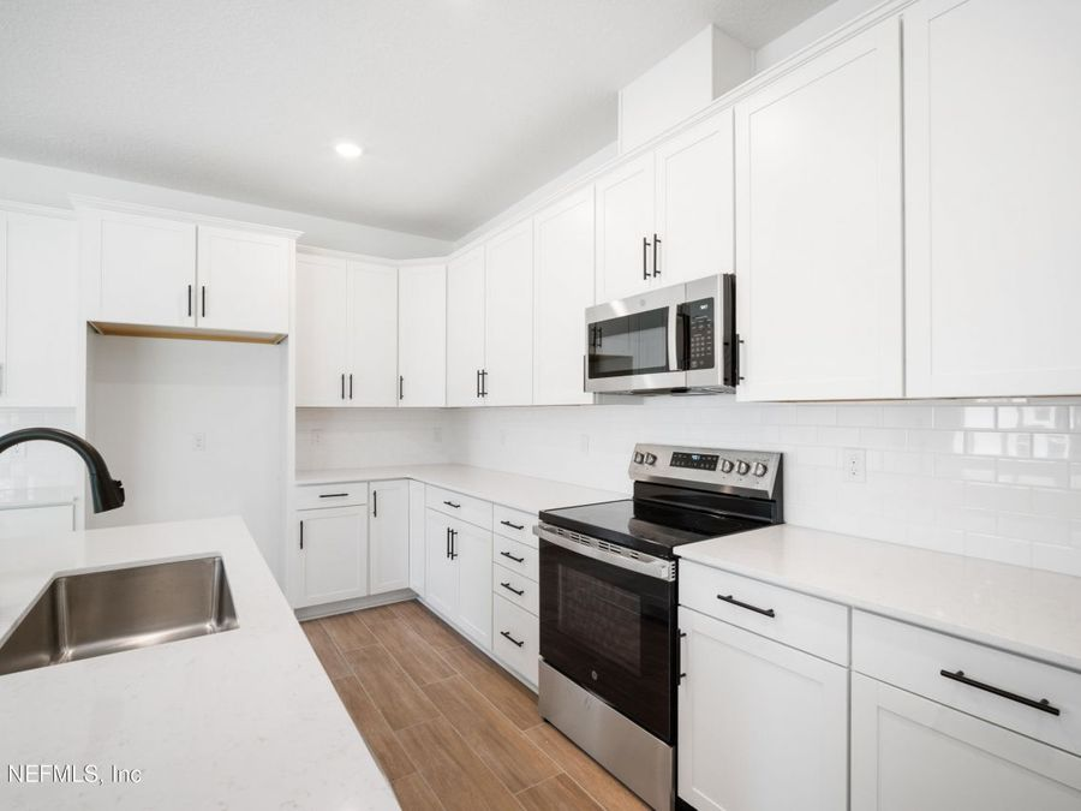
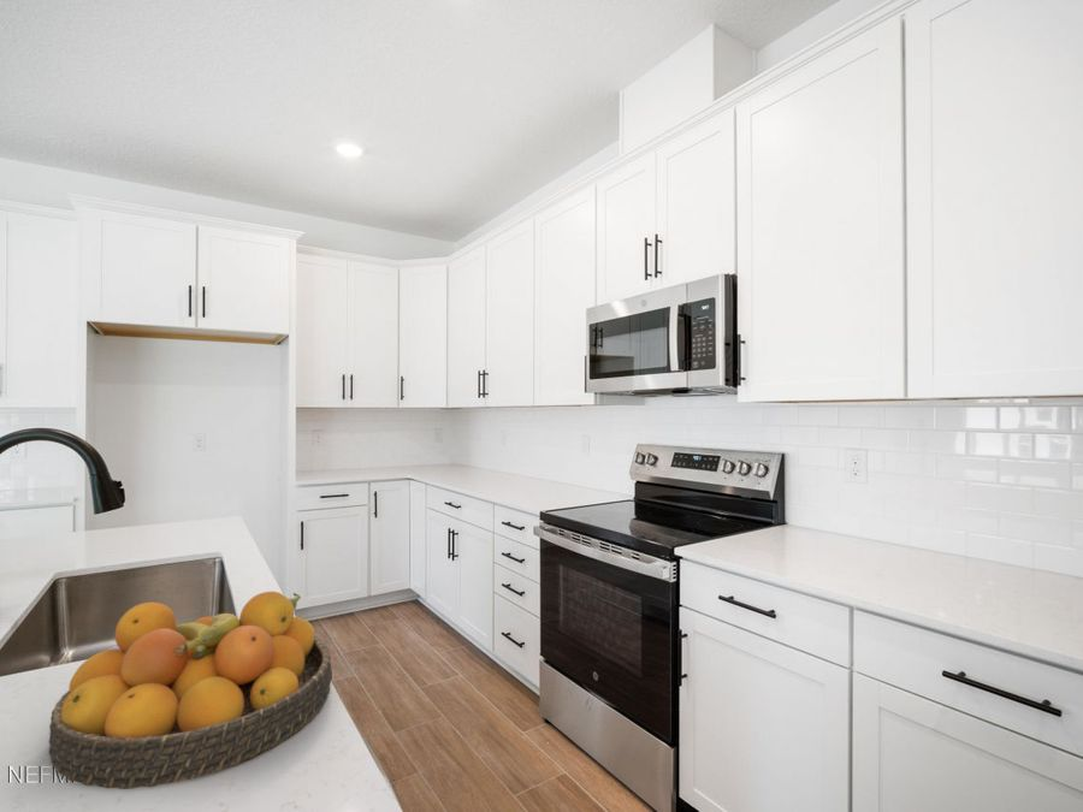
+ fruit bowl [48,591,333,790]
